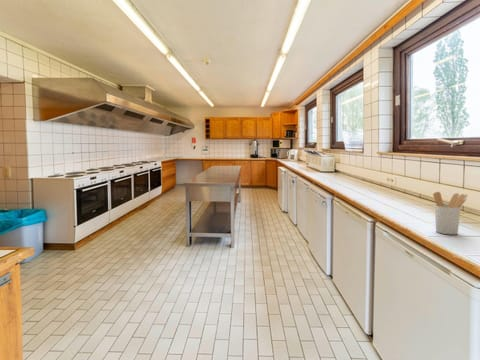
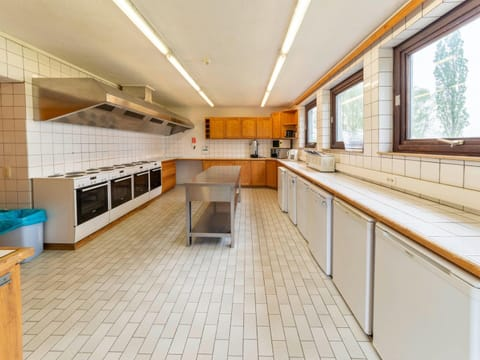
- utensil holder [432,191,469,235]
